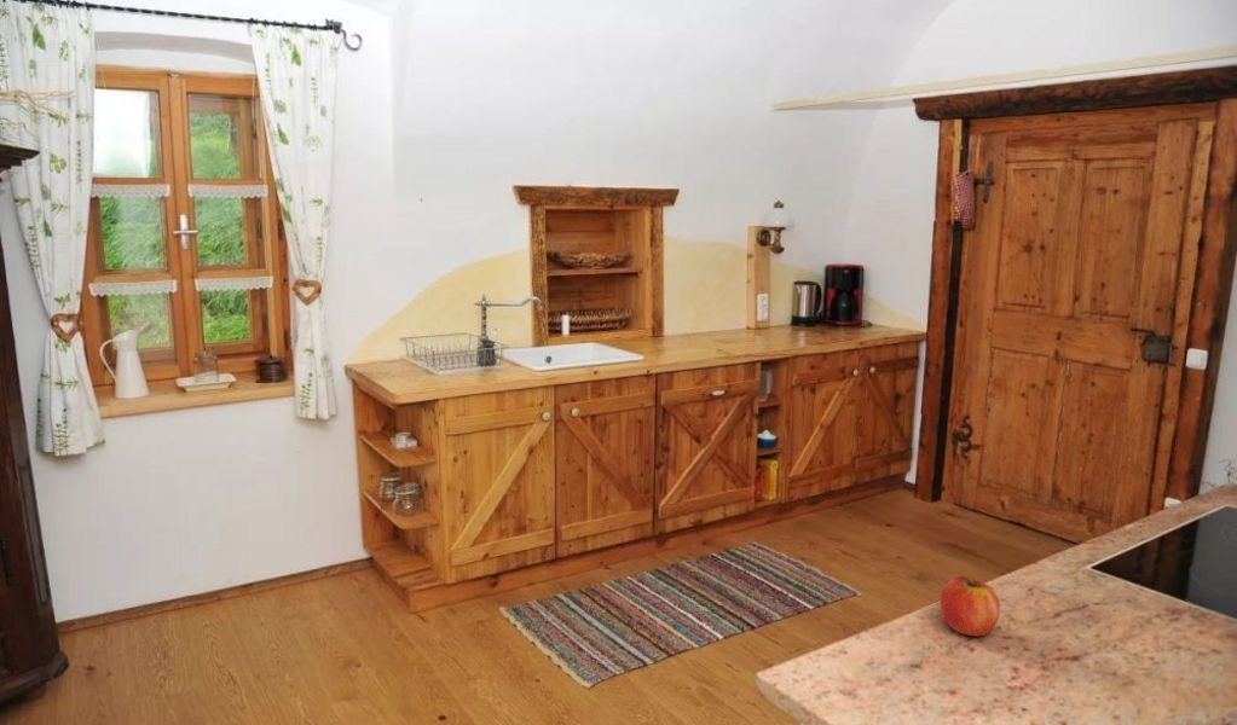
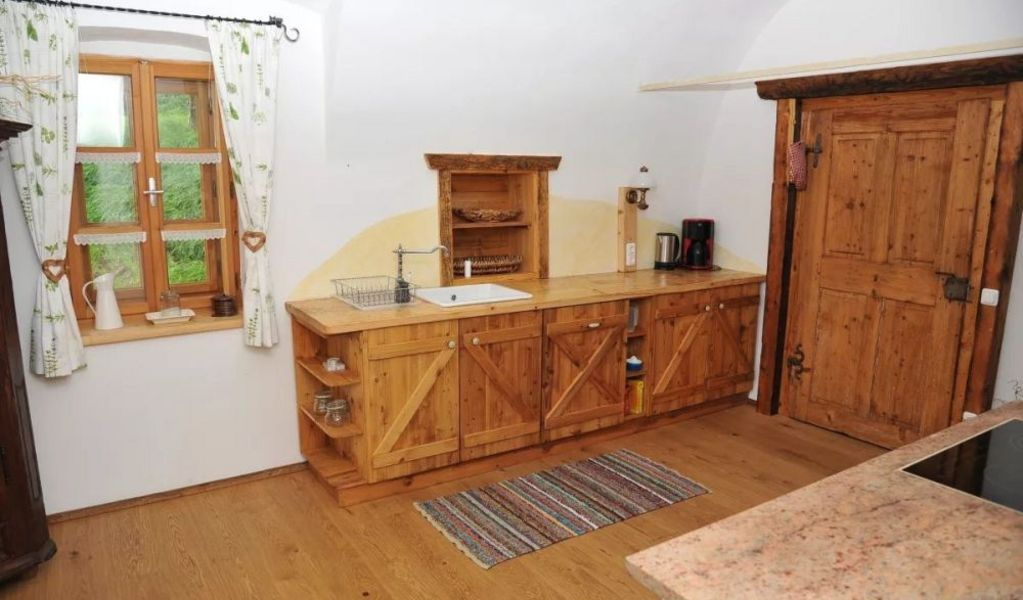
- fruit [938,574,1001,637]
